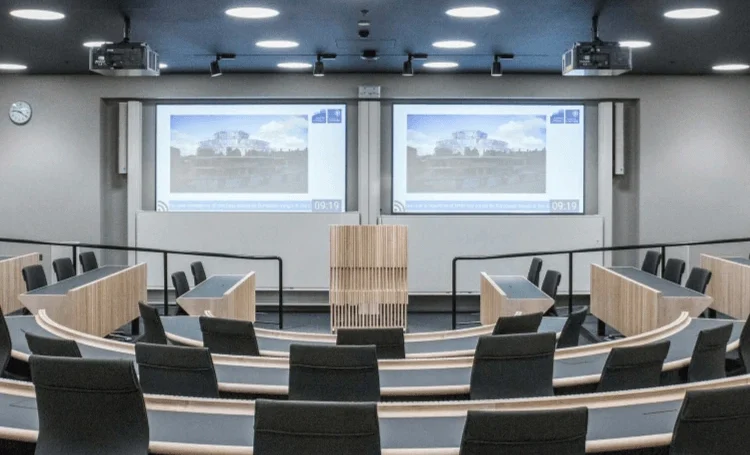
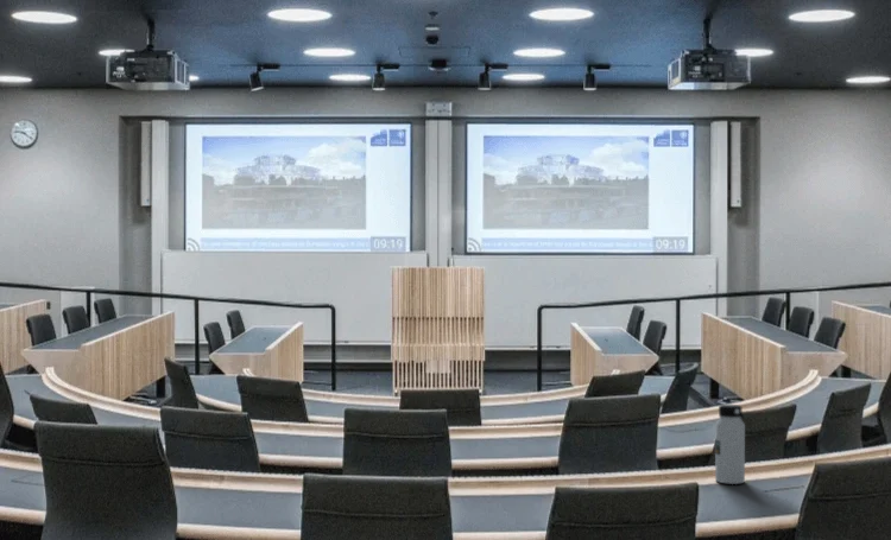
+ water bottle [714,404,746,485]
